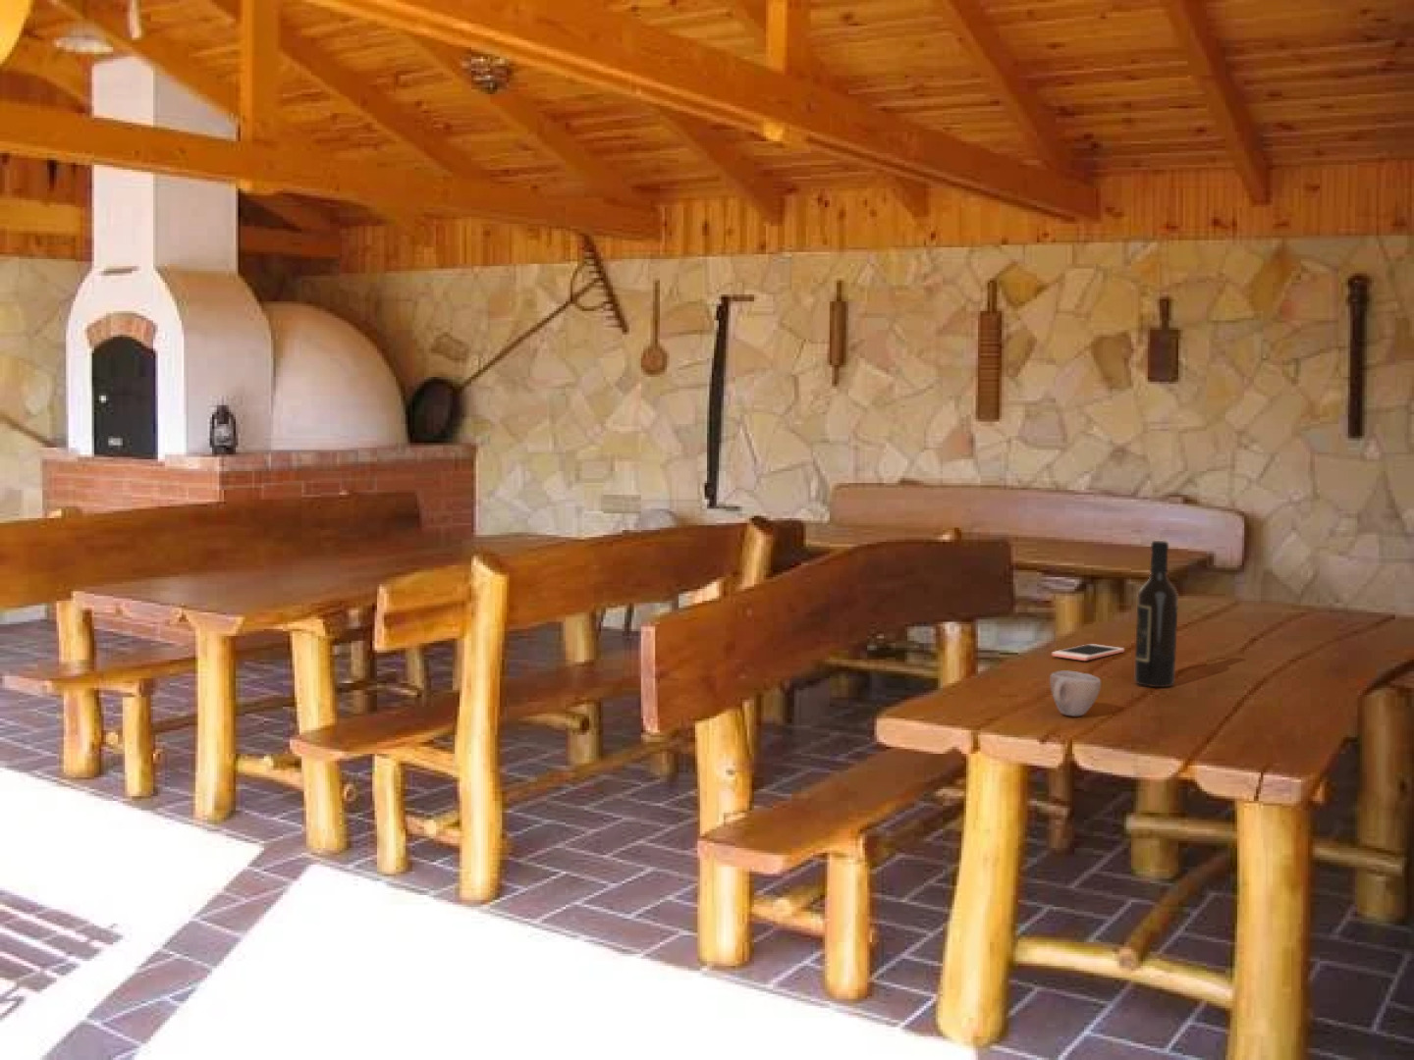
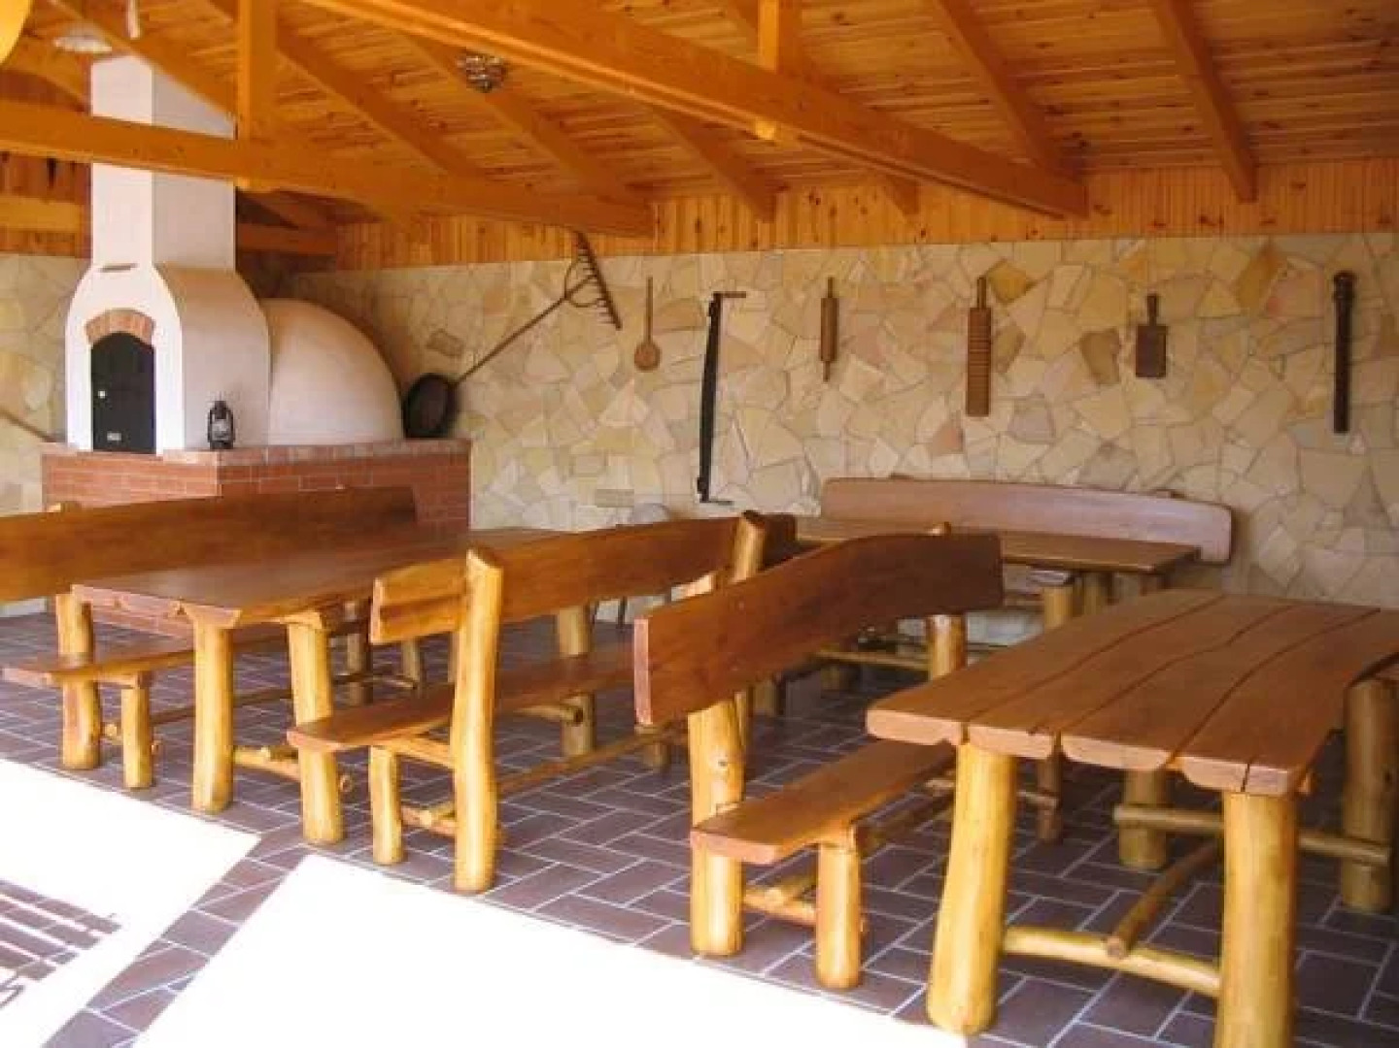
- wine bottle [1133,540,1179,688]
- cell phone [1051,642,1126,661]
- cup [1049,669,1102,716]
